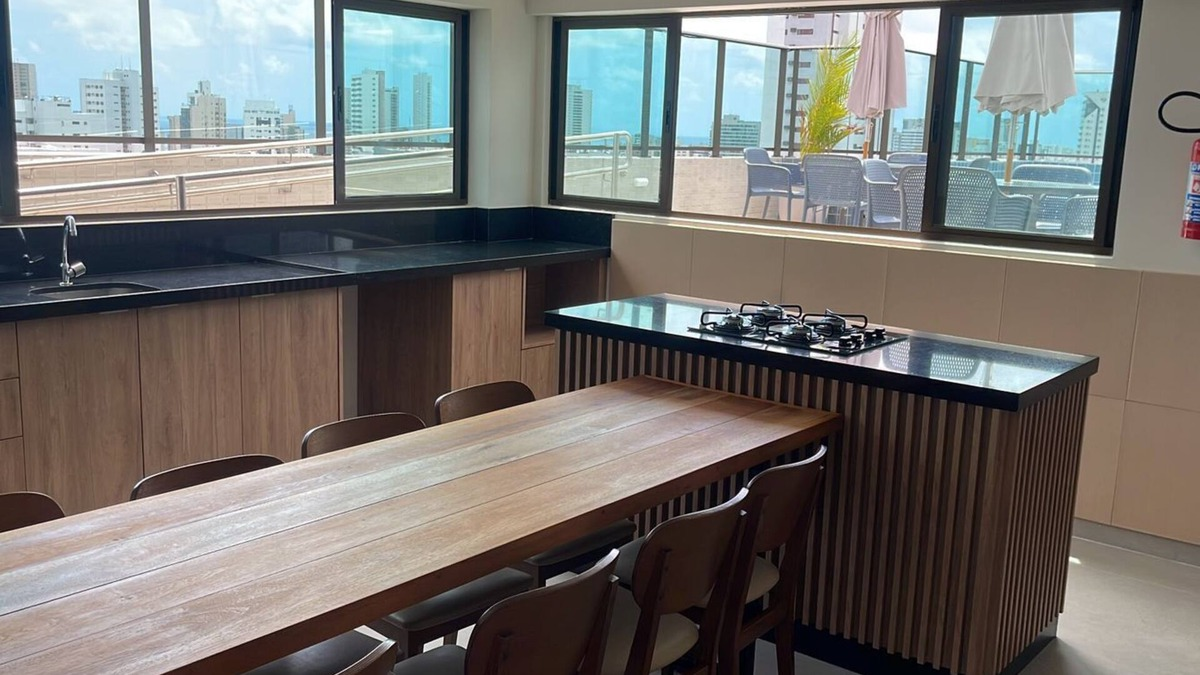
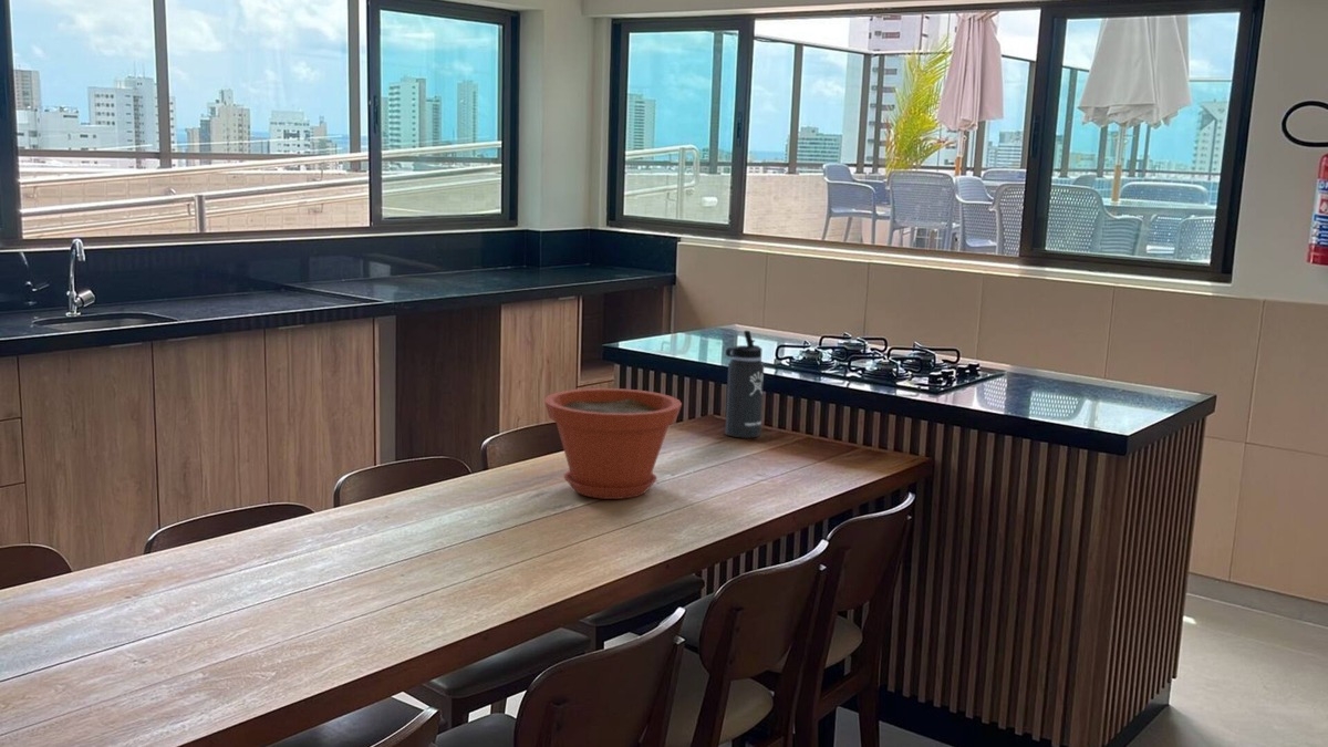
+ plant pot [543,387,683,500]
+ thermos bottle [724,330,765,439]
